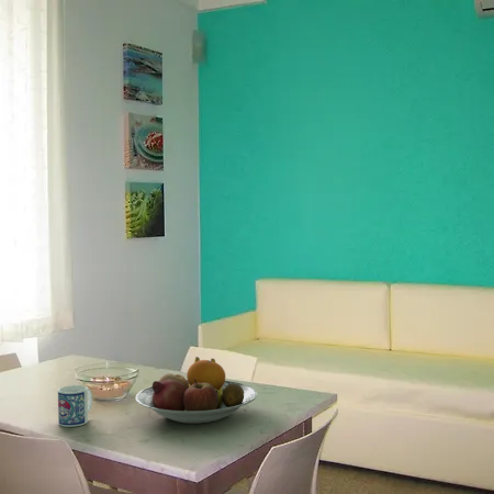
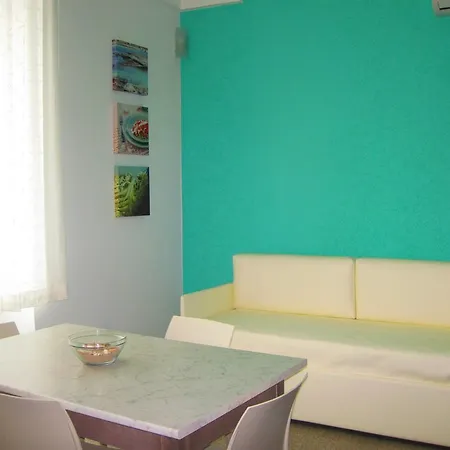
- fruit bowl [135,356,258,425]
- mug [57,384,93,428]
